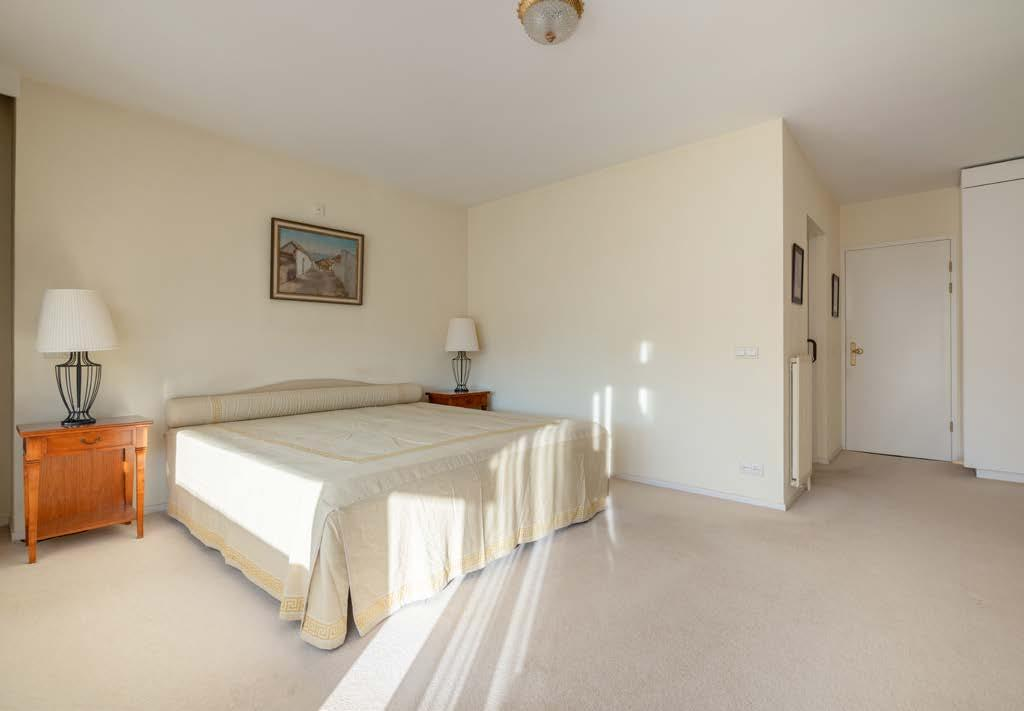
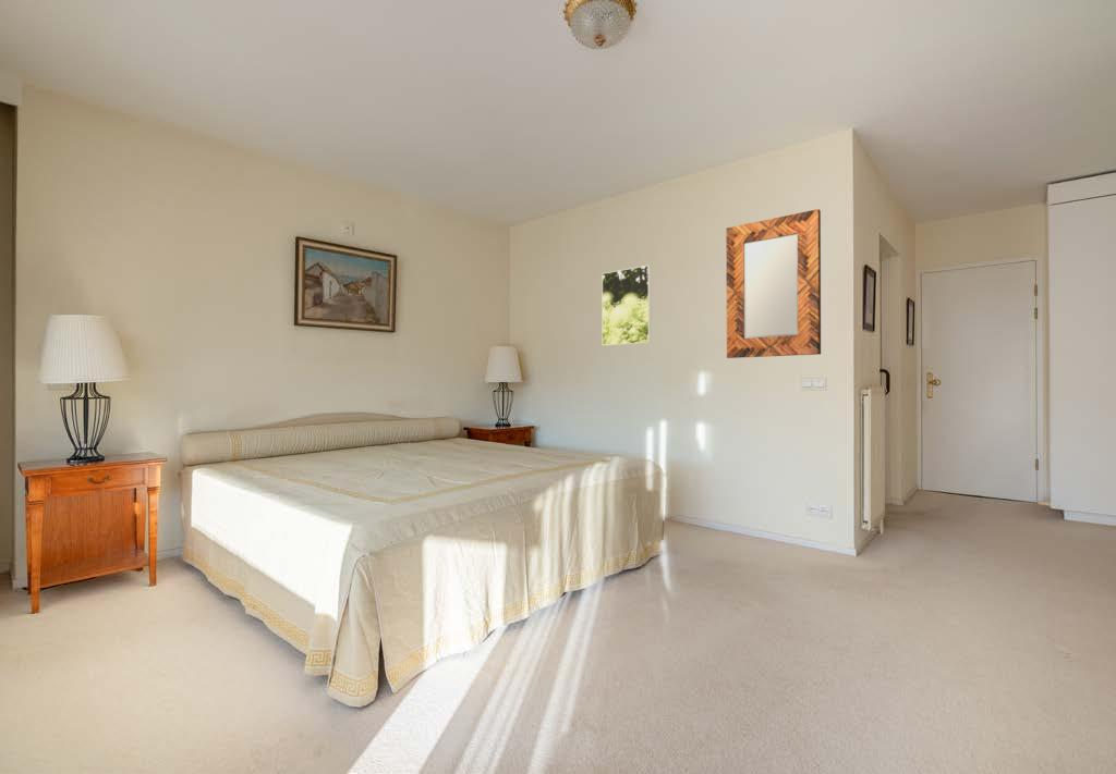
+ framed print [602,265,652,347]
+ home mirror [725,208,822,359]
